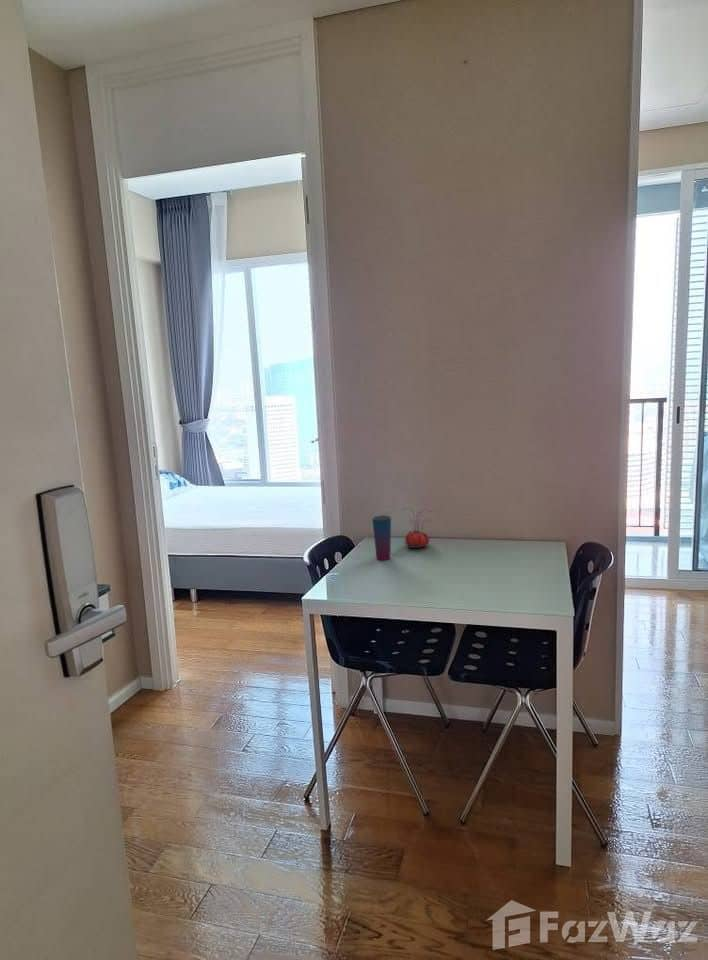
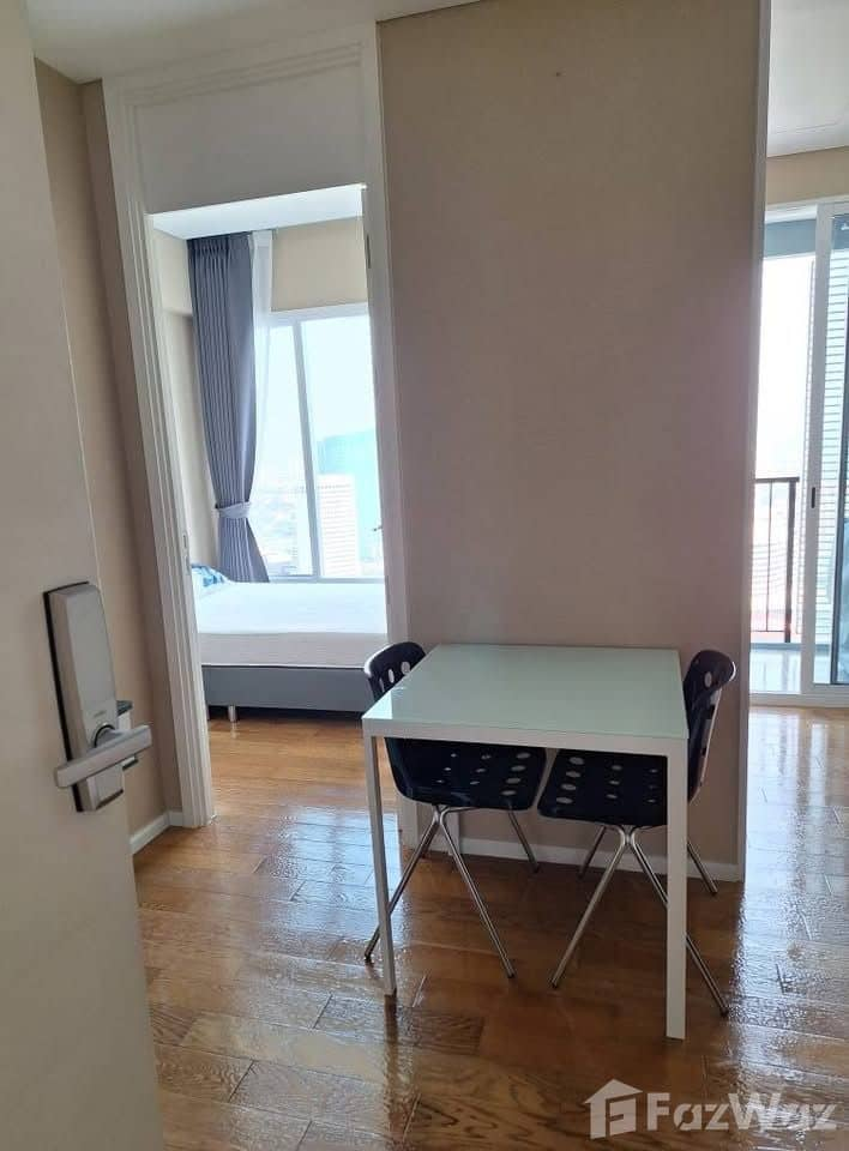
- cup [371,514,392,561]
- flower [400,507,432,549]
